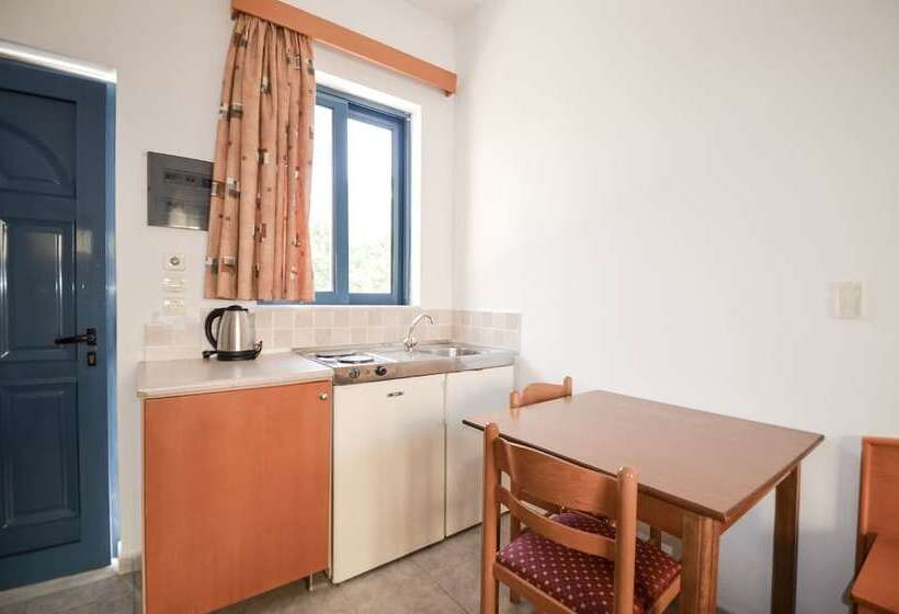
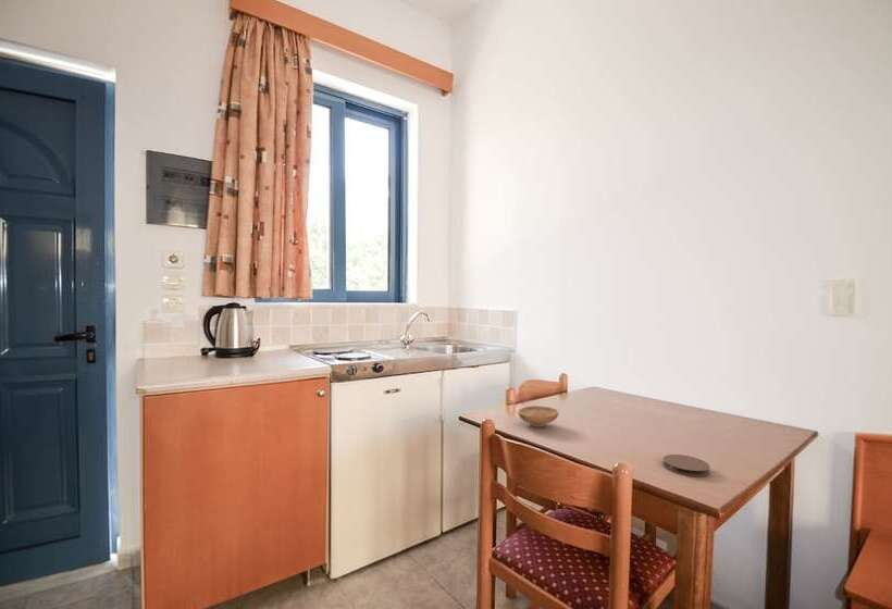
+ bowl [517,405,560,427]
+ coaster [662,453,710,477]
